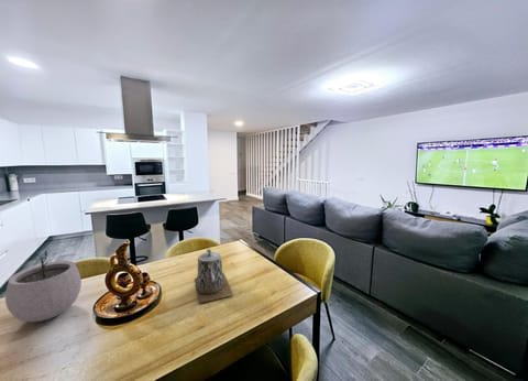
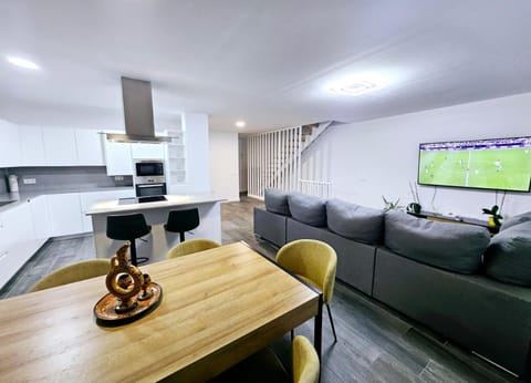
- teapot [194,248,234,304]
- plant pot [4,250,82,323]
